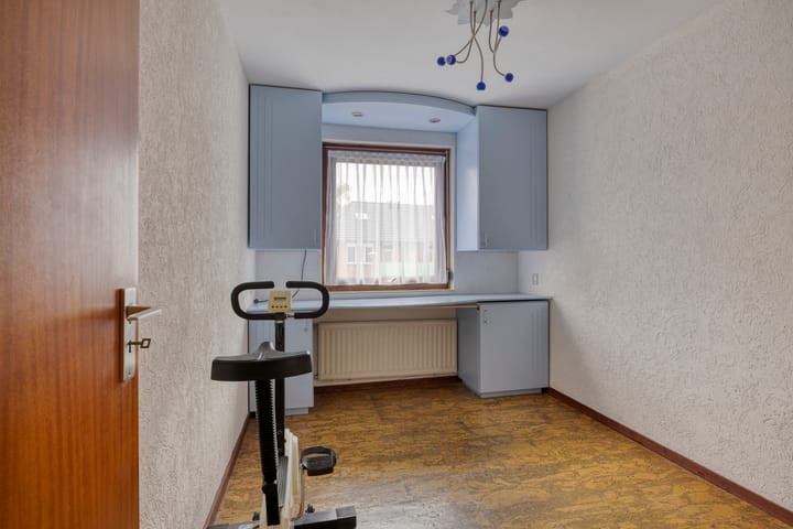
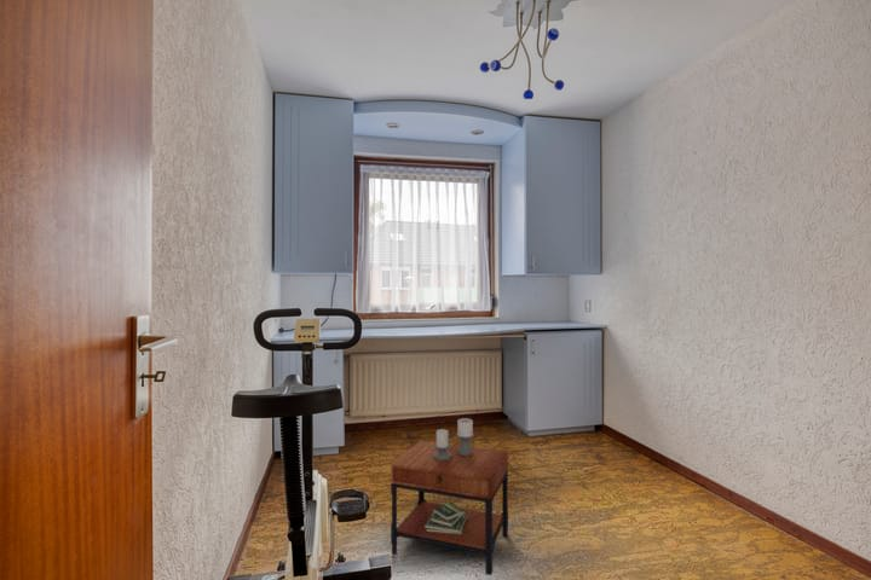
+ side table [390,417,509,576]
